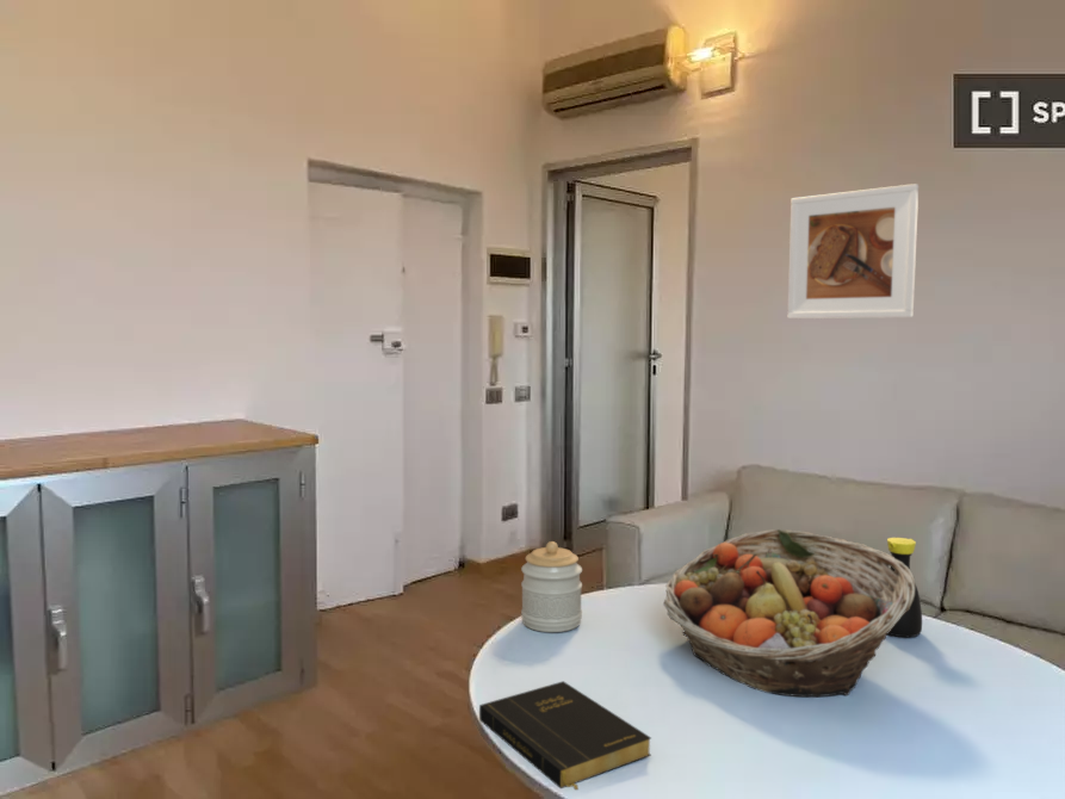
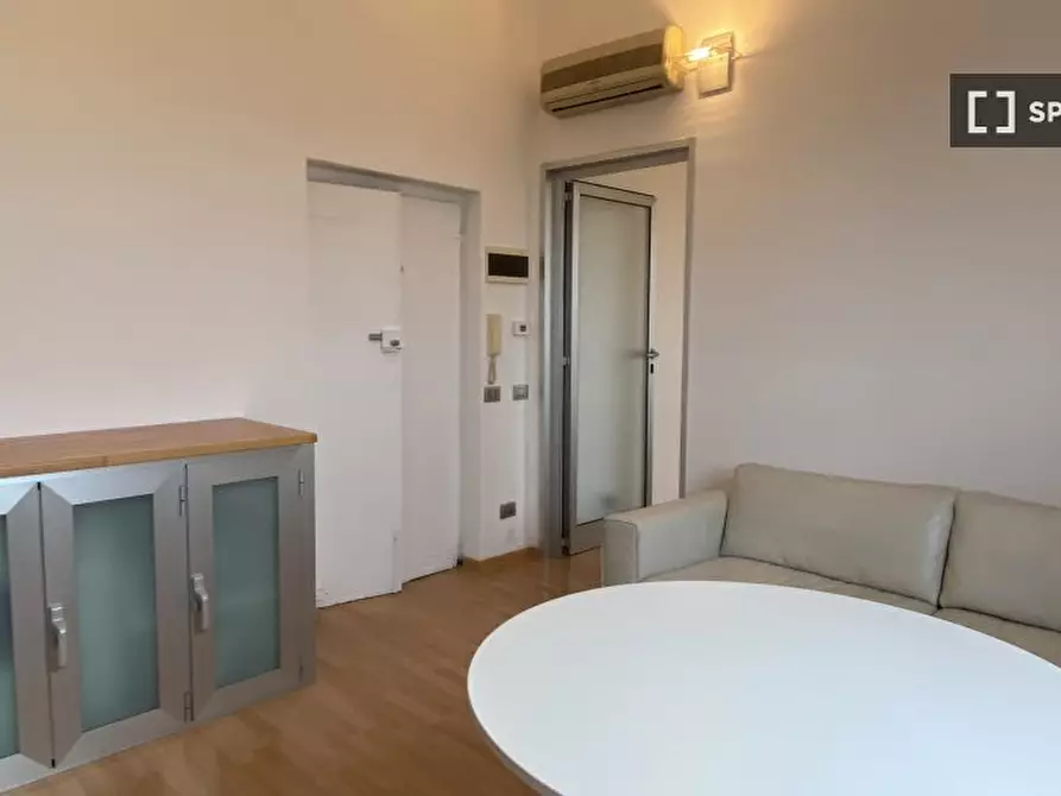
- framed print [787,182,920,320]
- fruit basket [663,528,916,698]
- jar [520,540,583,633]
- bottle [886,537,923,638]
- book [478,680,652,791]
